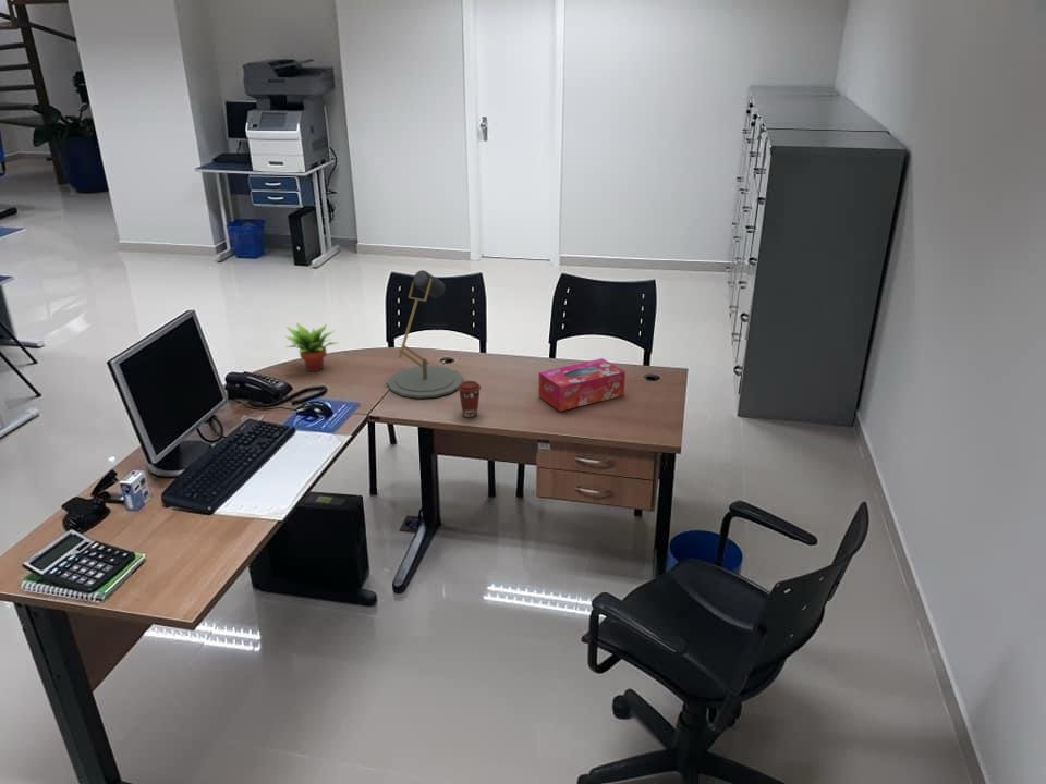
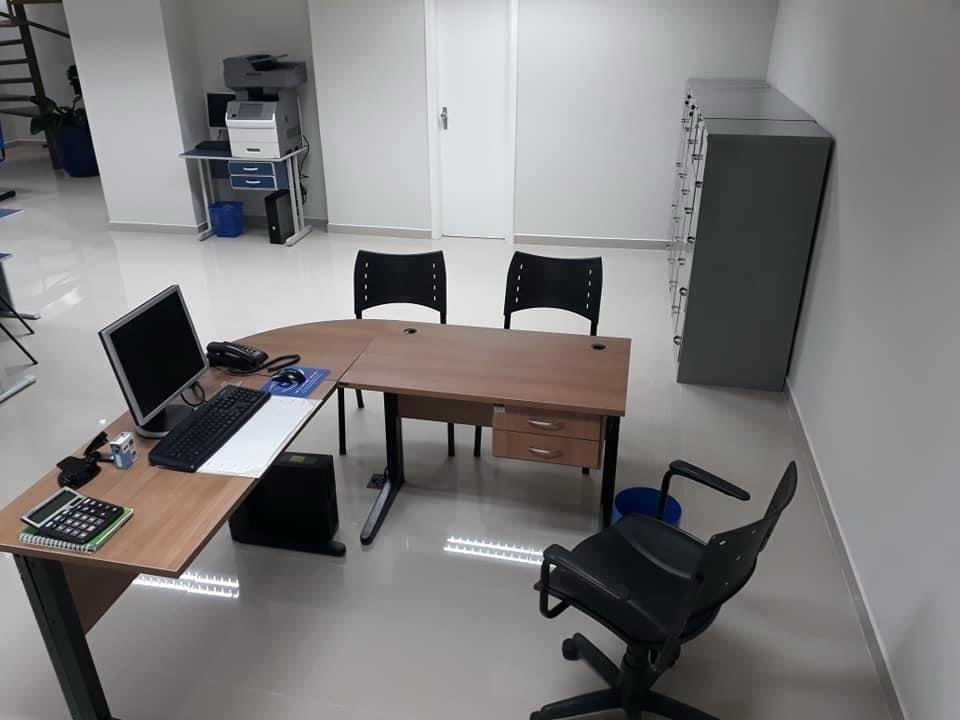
- tissue box [537,357,627,413]
- succulent plant [284,322,340,372]
- desk lamp [386,269,464,400]
- coffee cup [458,380,482,418]
